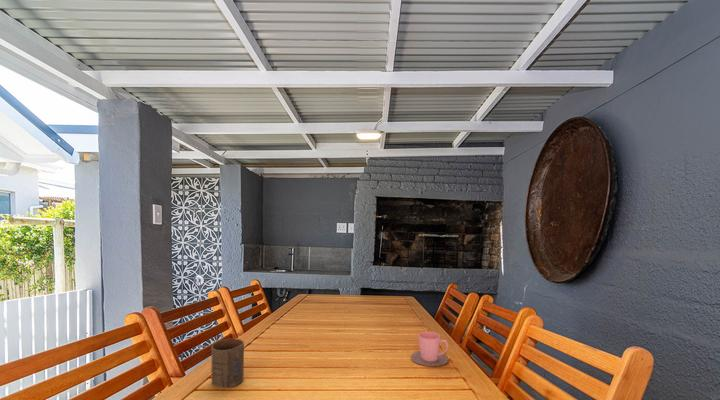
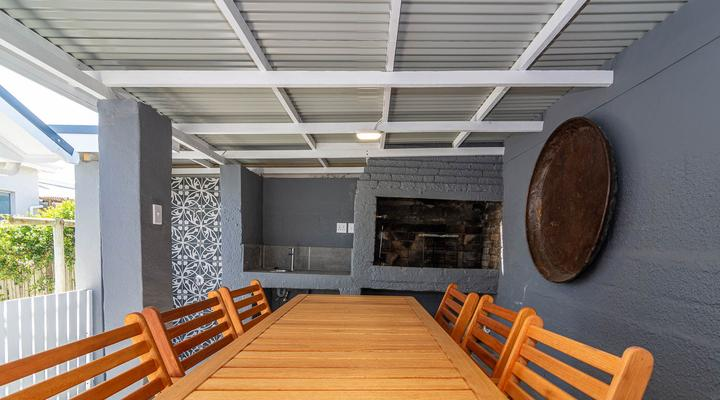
- cup [210,338,245,389]
- cup [410,331,449,367]
